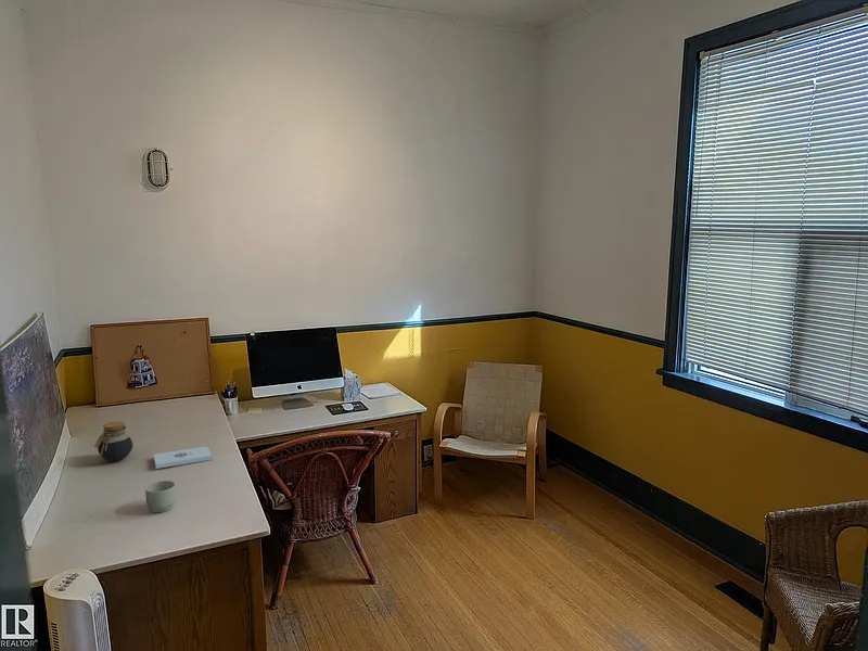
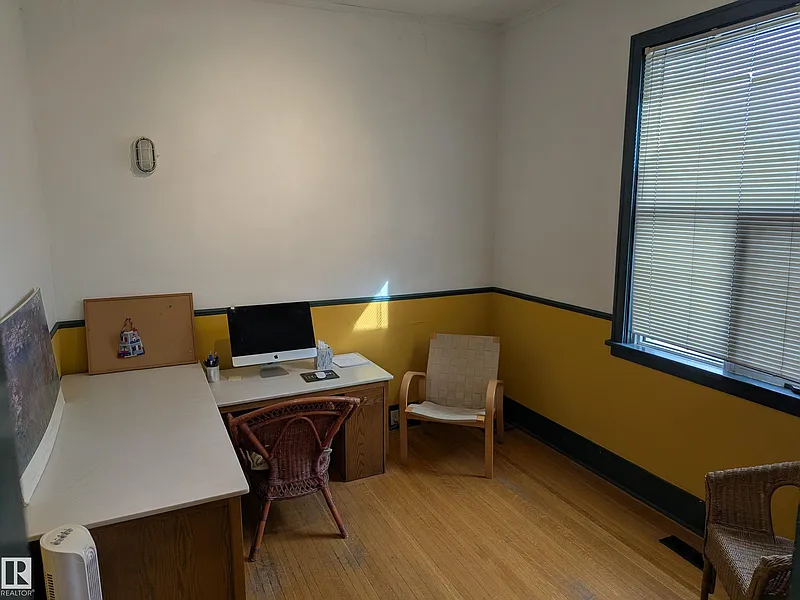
- mug [144,480,177,513]
- jar [93,420,133,462]
- notepad [153,446,213,470]
